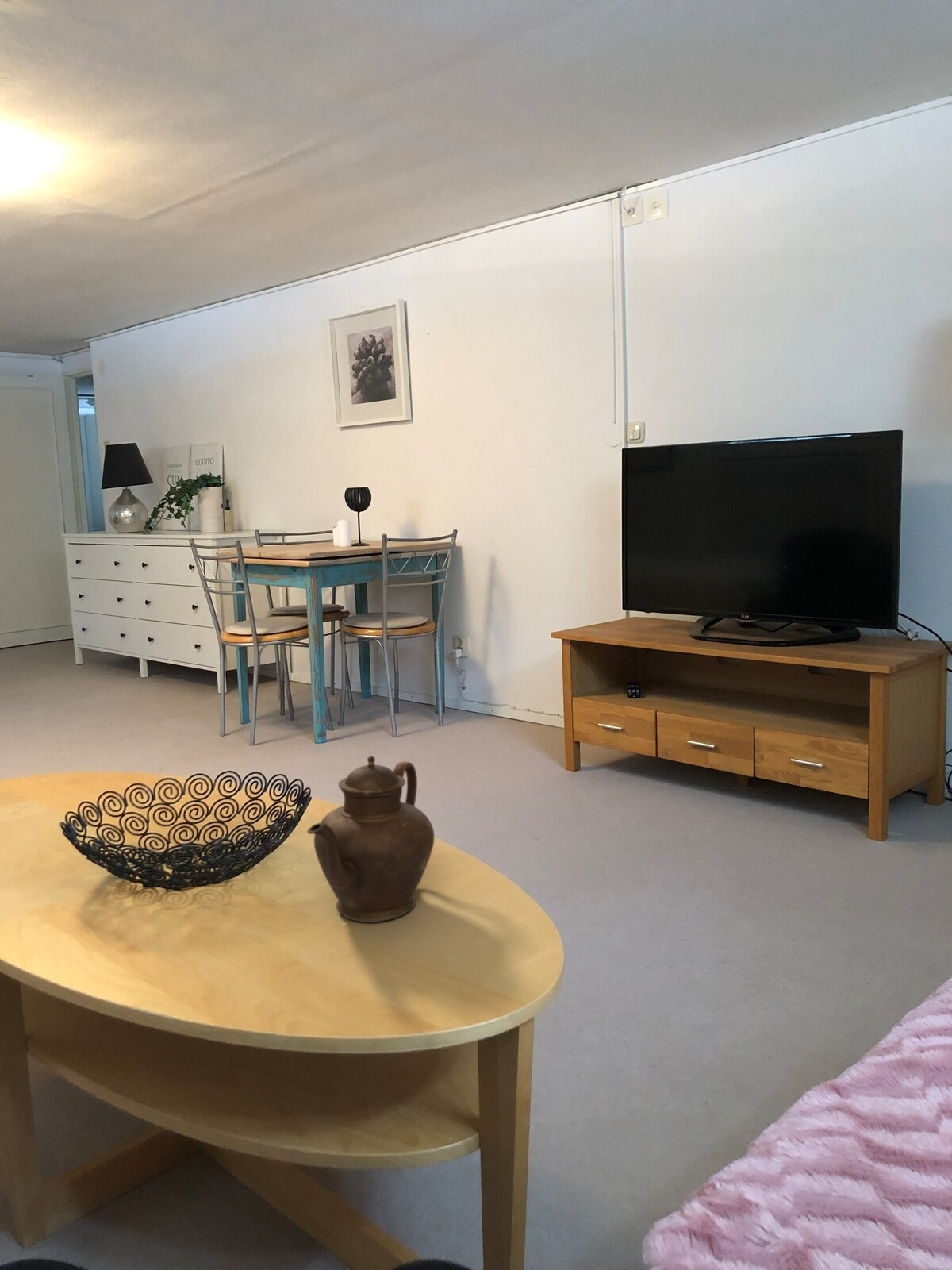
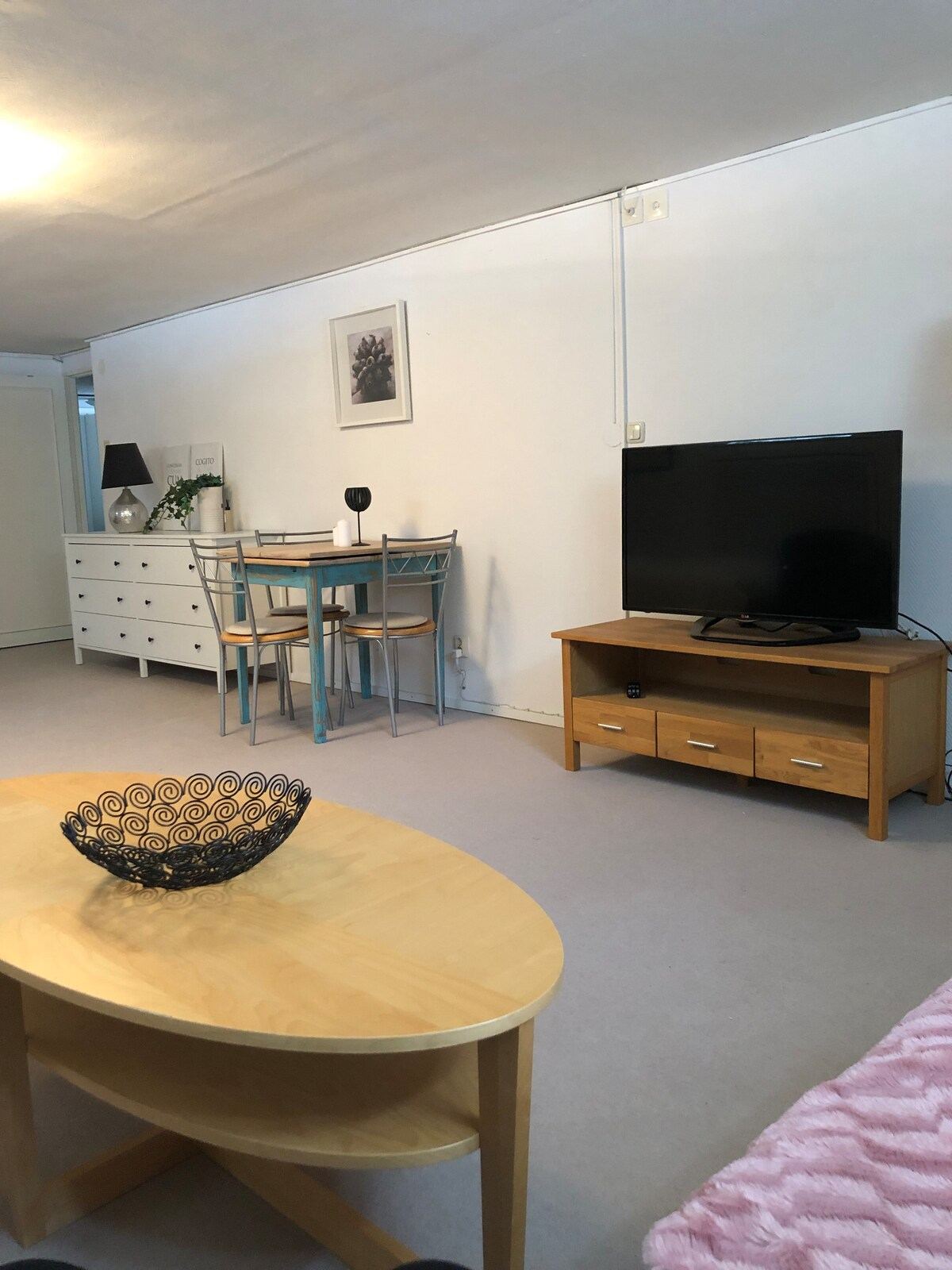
- teapot [306,755,436,923]
